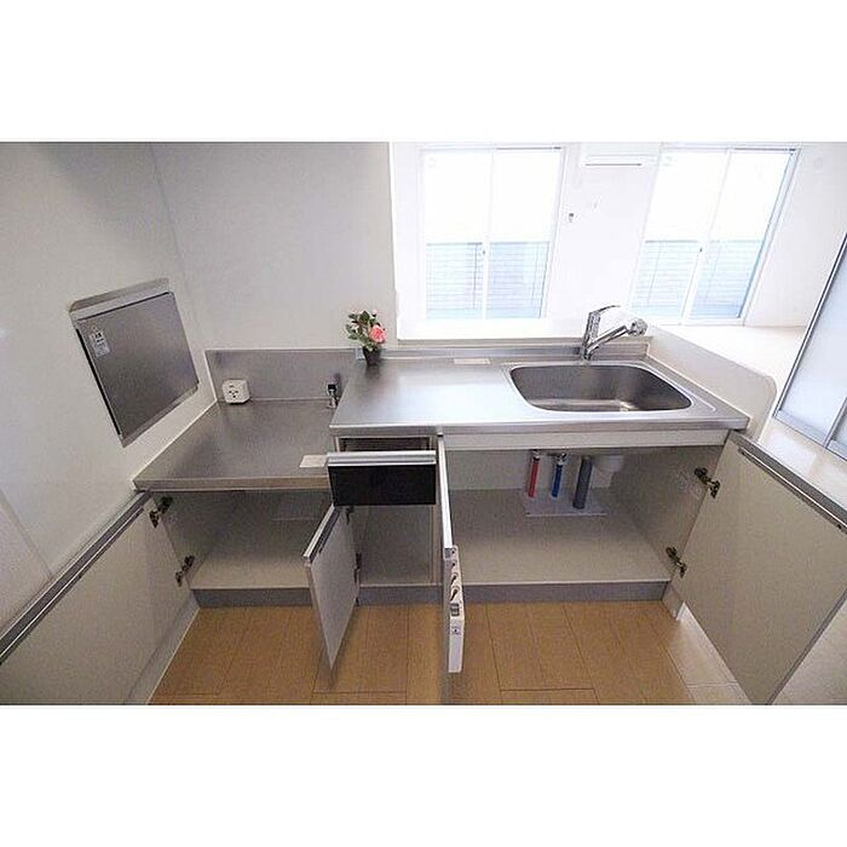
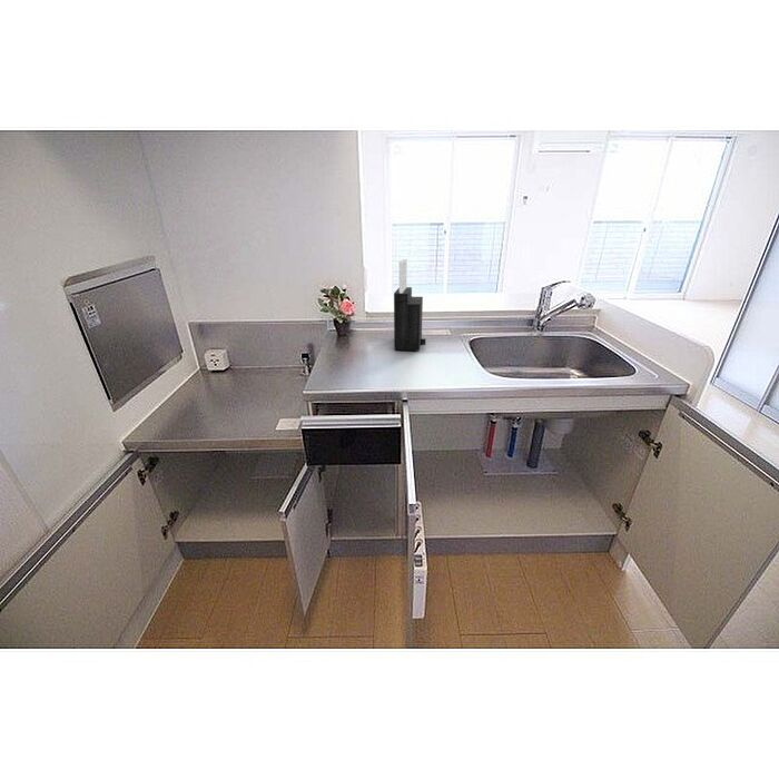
+ knife block [393,258,426,352]
